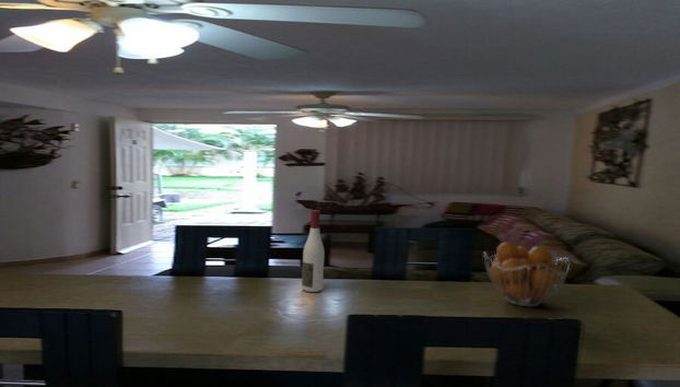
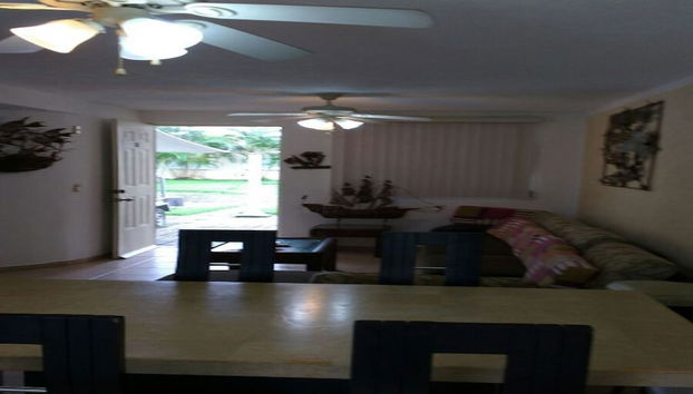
- alcohol [301,209,326,293]
- fruit basket [483,242,571,307]
